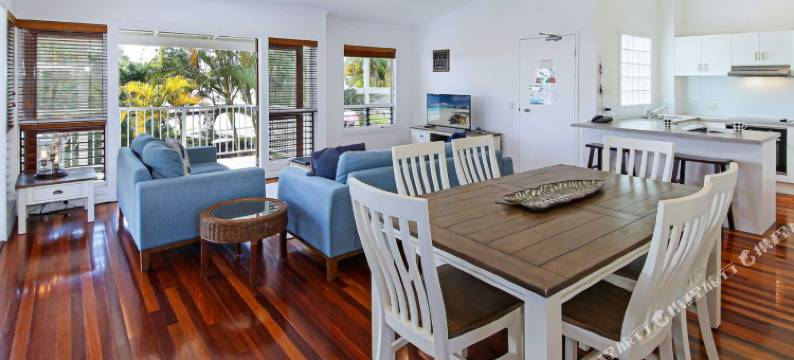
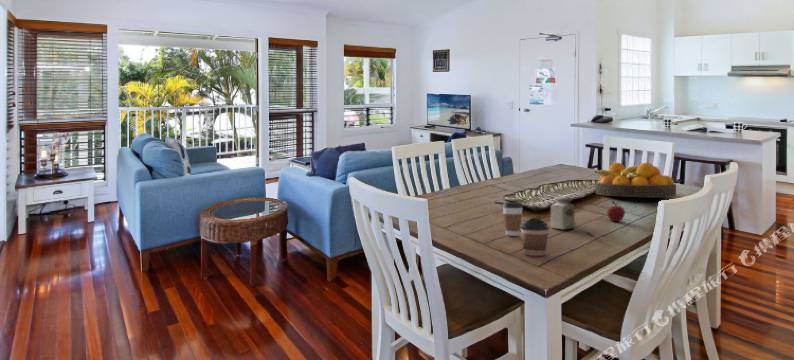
+ coffee cup [520,217,550,257]
+ fruit bowl [593,162,677,198]
+ apple [606,200,626,222]
+ salt shaker [550,195,576,230]
+ coffee cup [502,201,524,237]
